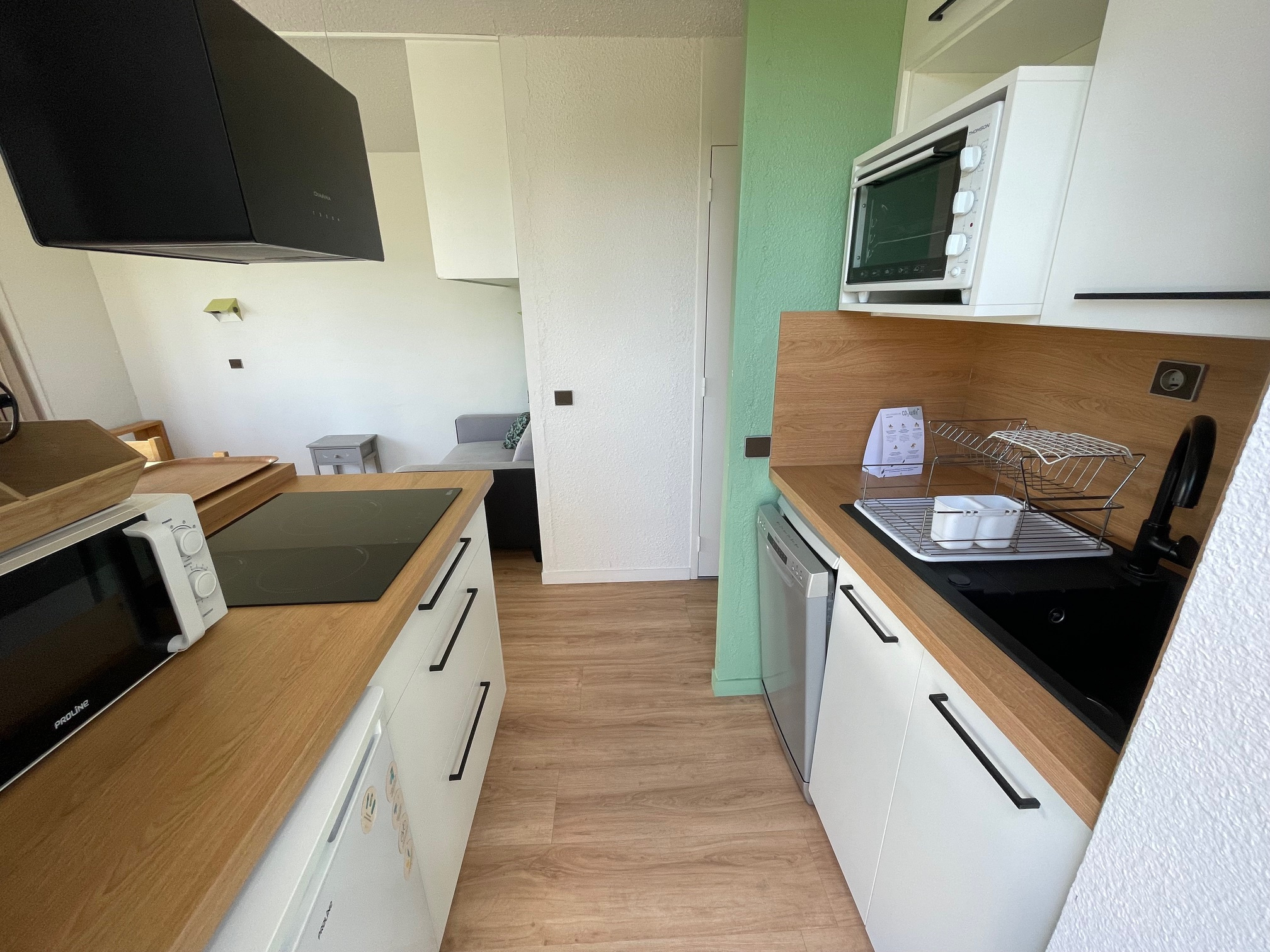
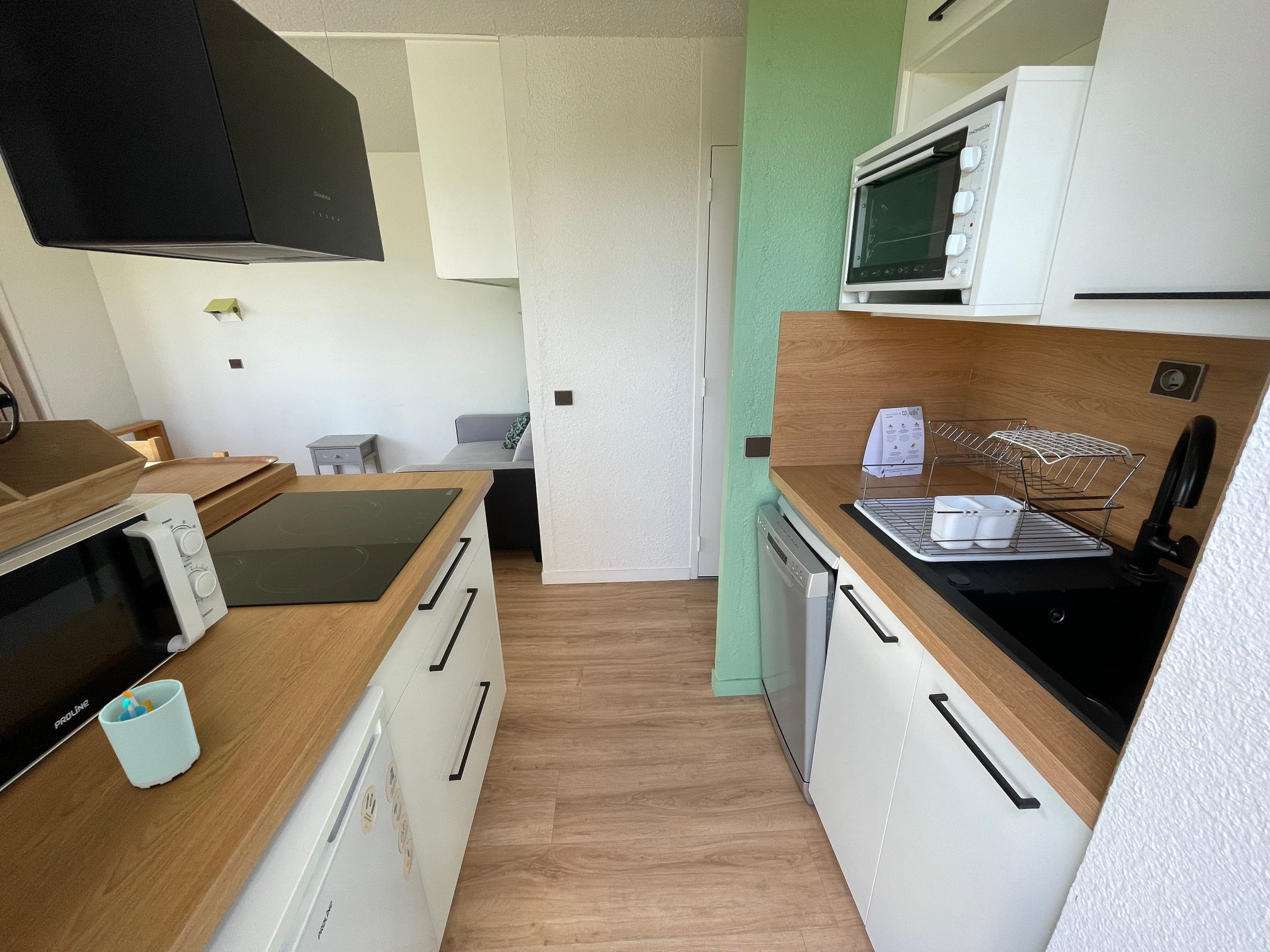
+ cup [98,679,201,789]
